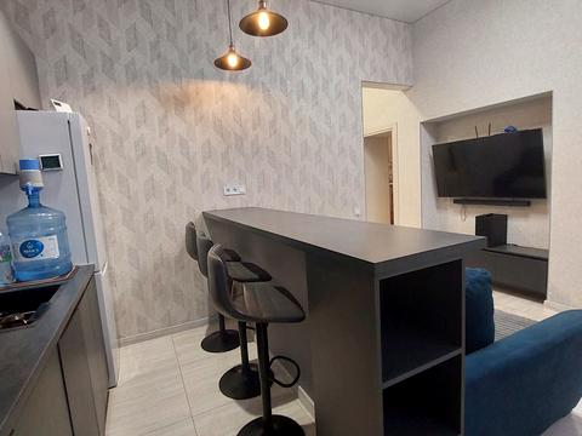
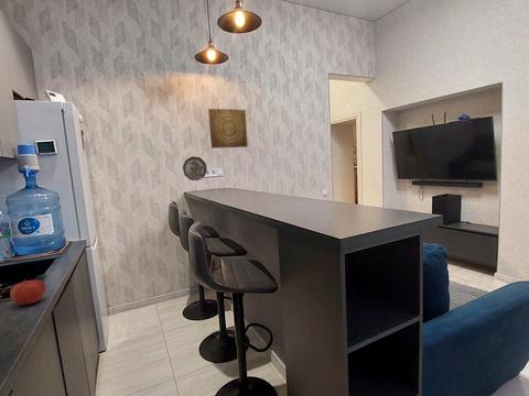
+ wall art [207,108,249,150]
+ decorative plate [182,155,208,182]
+ fruit [9,278,47,306]
